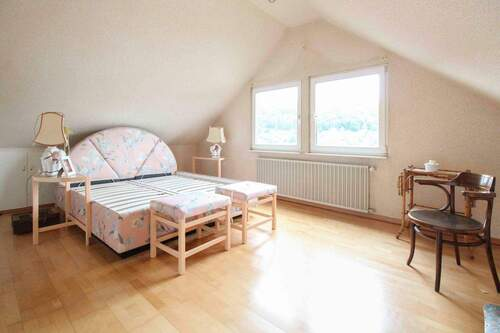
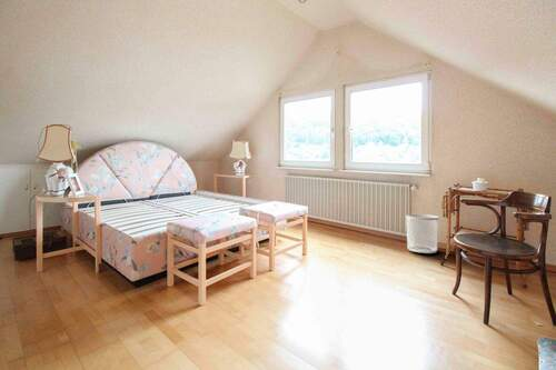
+ waste bin [405,213,440,254]
